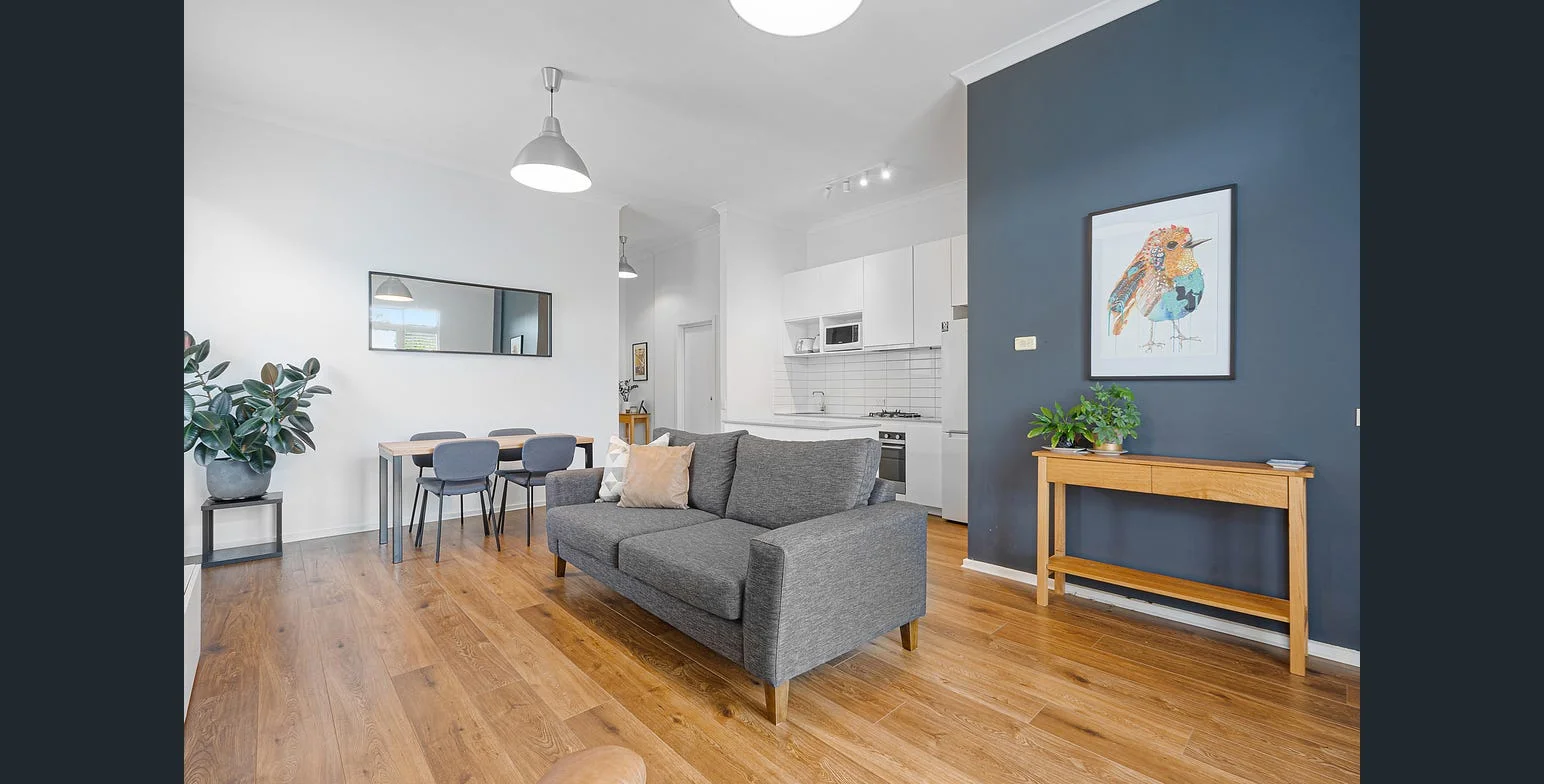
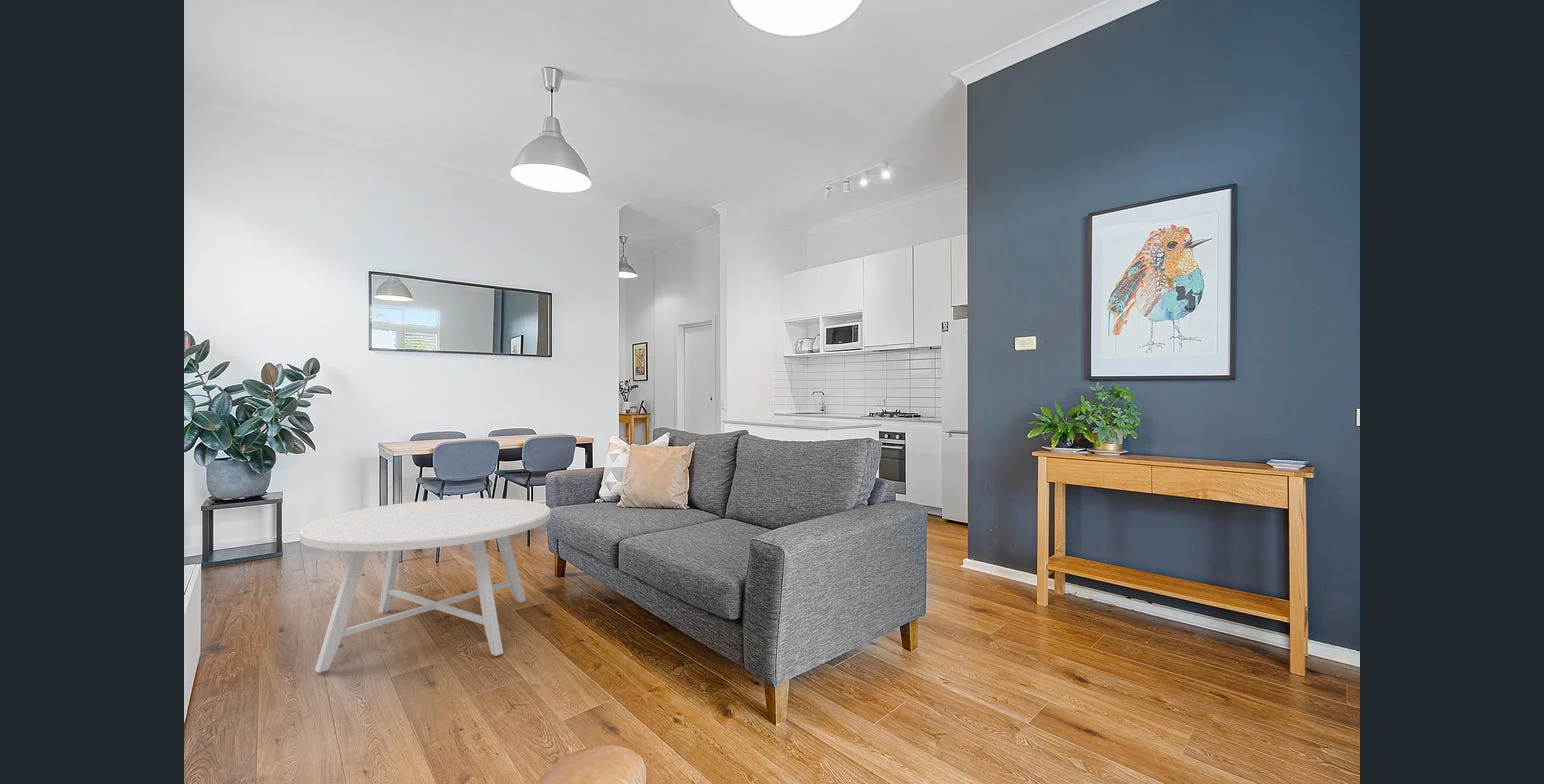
+ coffee table [299,497,551,673]
